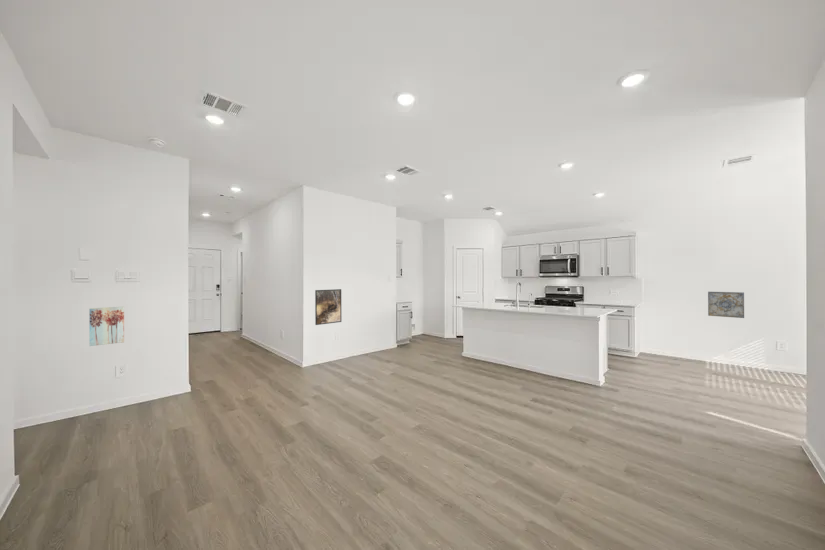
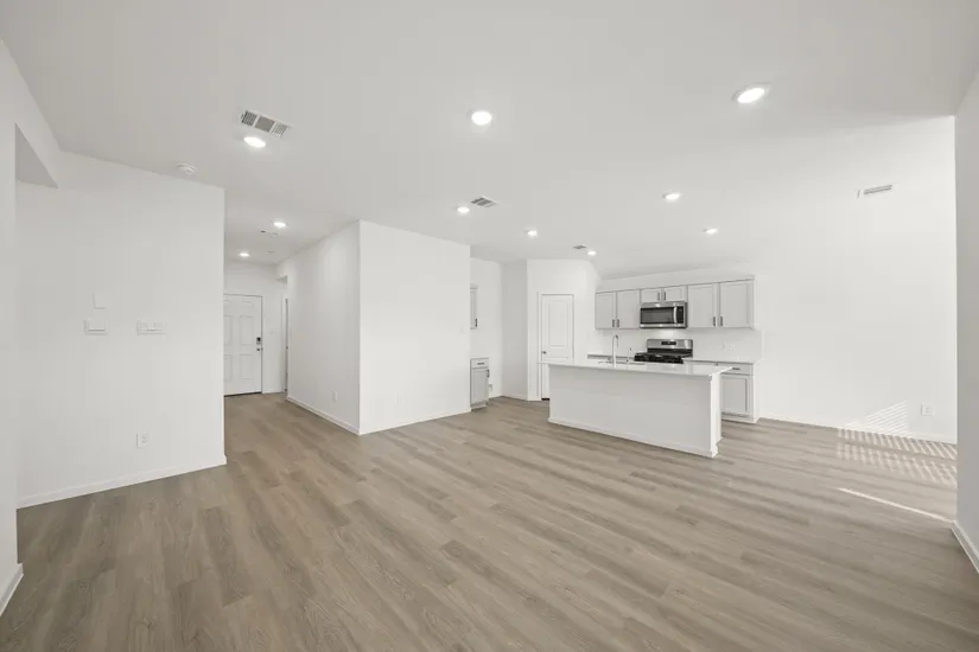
- wall art [88,306,125,347]
- wall art [707,291,745,319]
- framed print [314,288,342,326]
